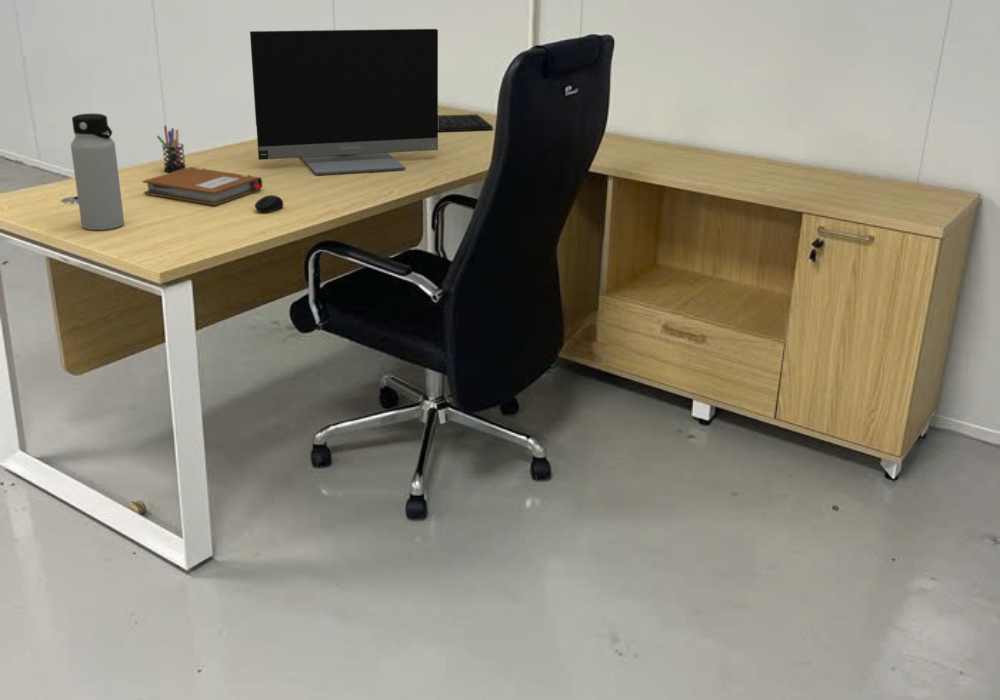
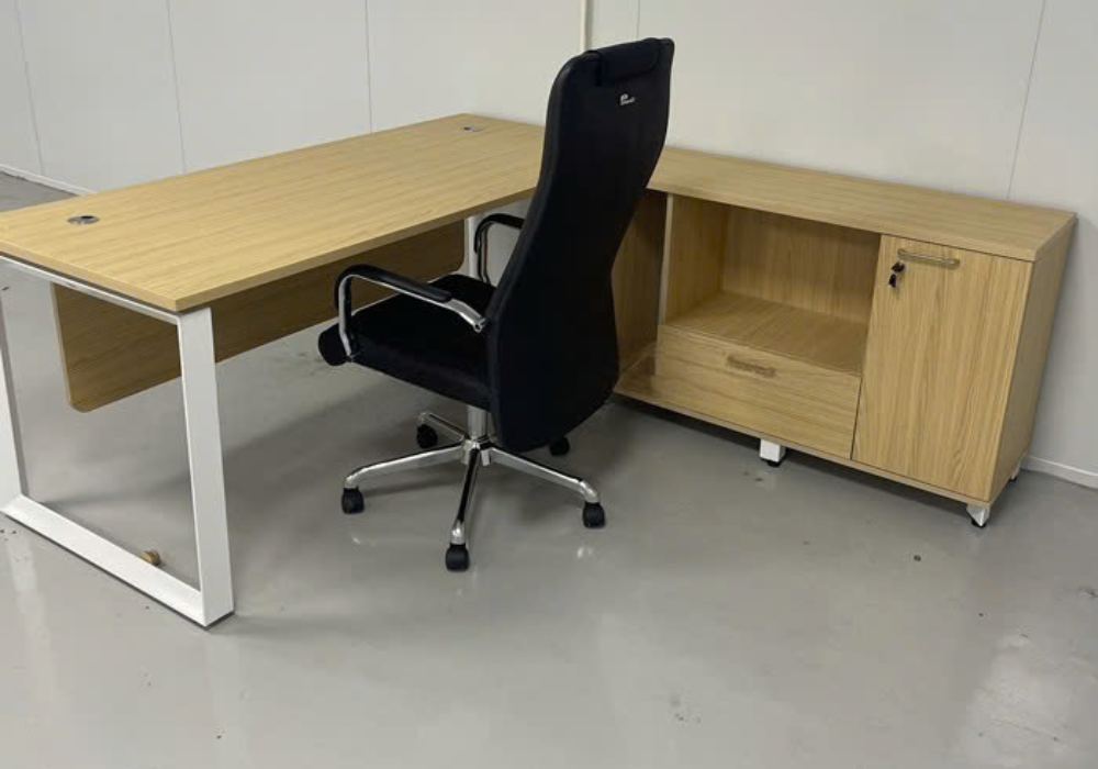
- keyboard [438,113,494,133]
- monitor [249,28,439,176]
- pen holder [156,125,186,173]
- computer mouse [254,194,284,213]
- notebook [142,166,263,206]
- water bottle [70,112,125,231]
